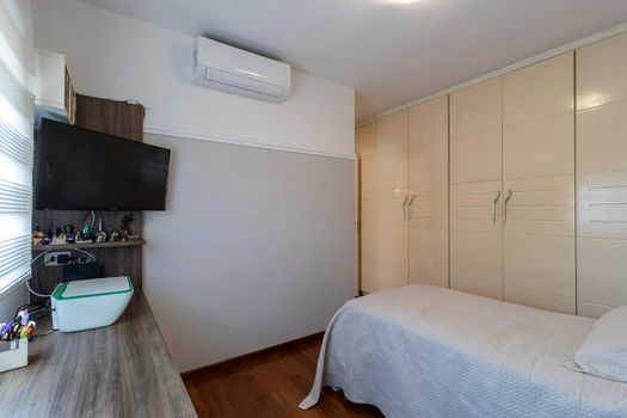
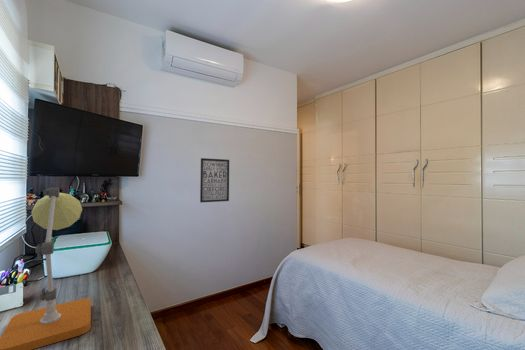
+ wall art [199,157,230,203]
+ desk lamp [0,186,92,350]
